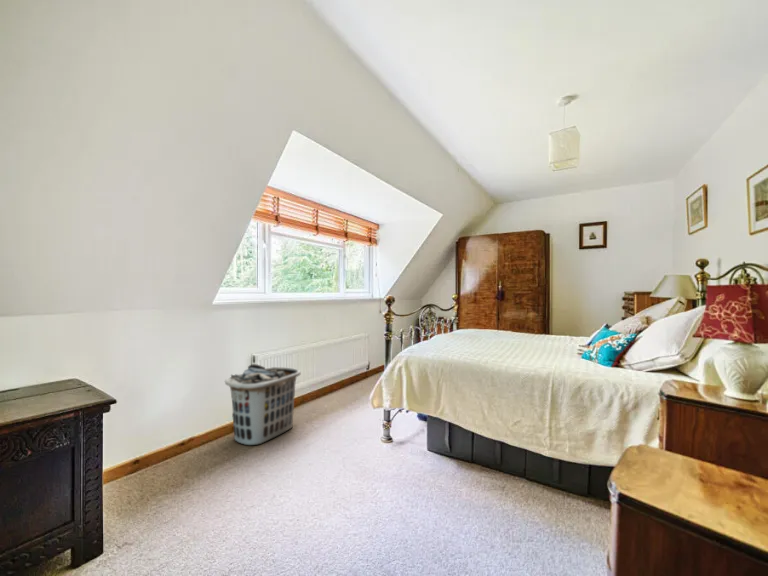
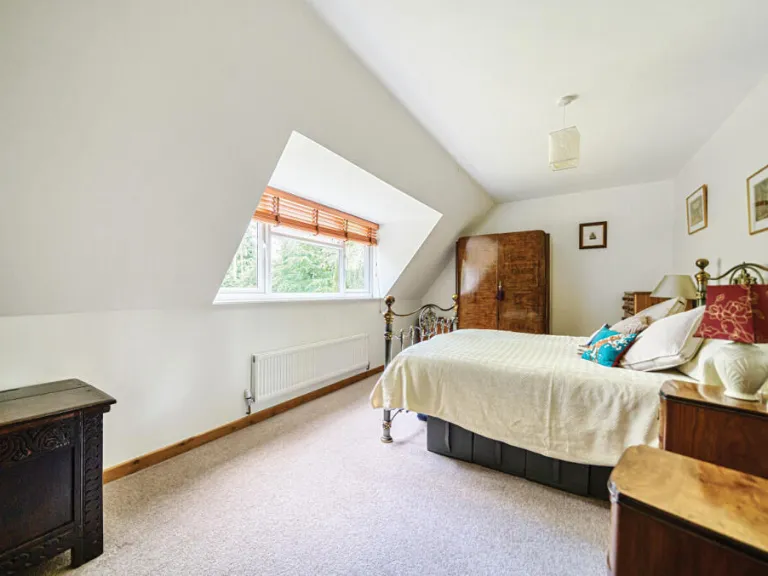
- clothes hamper [224,363,302,446]
